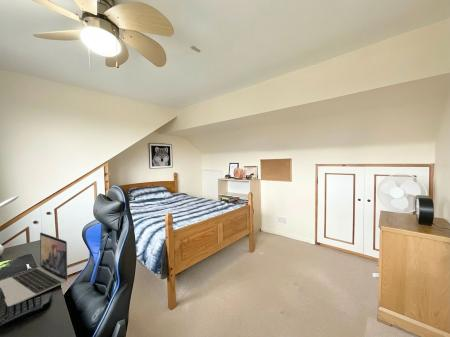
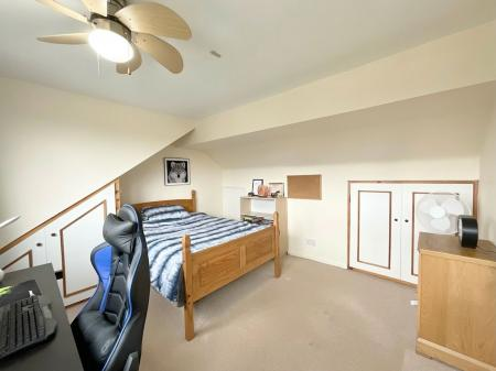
- laptop [0,231,68,307]
